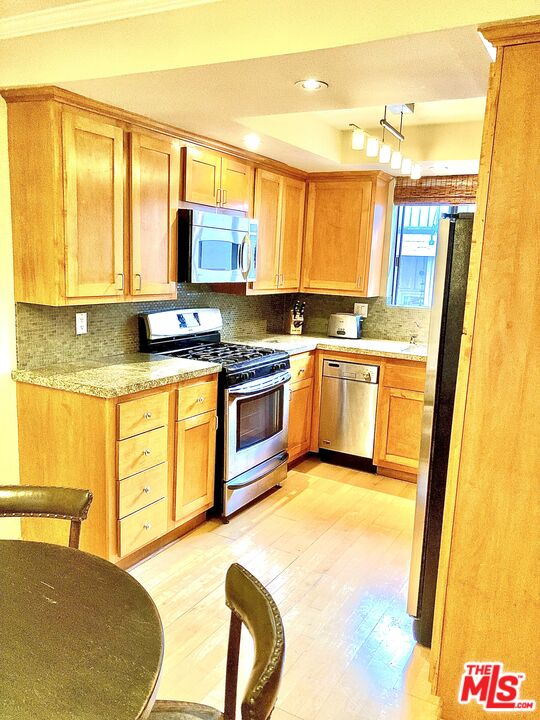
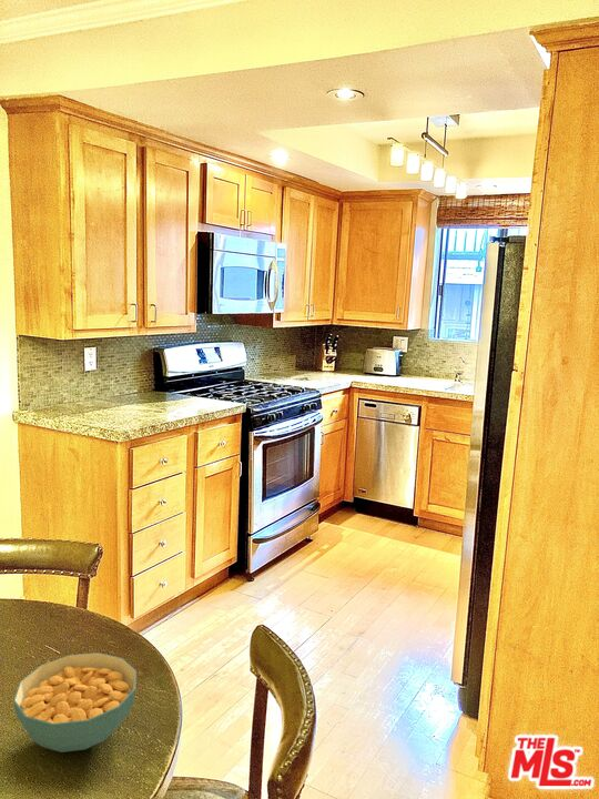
+ cereal bowl [12,651,138,754]
